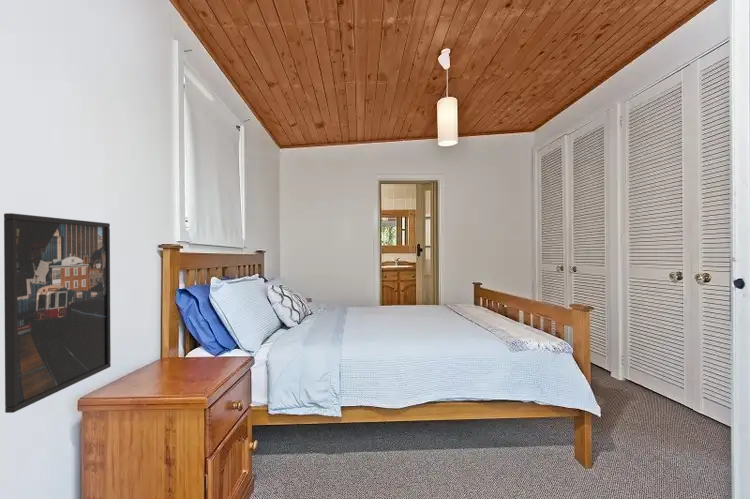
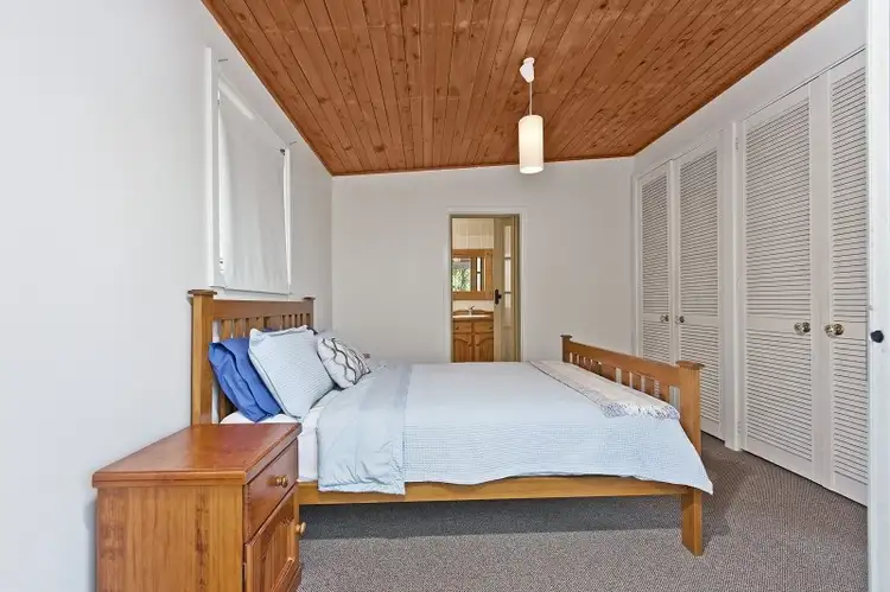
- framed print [3,212,112,414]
